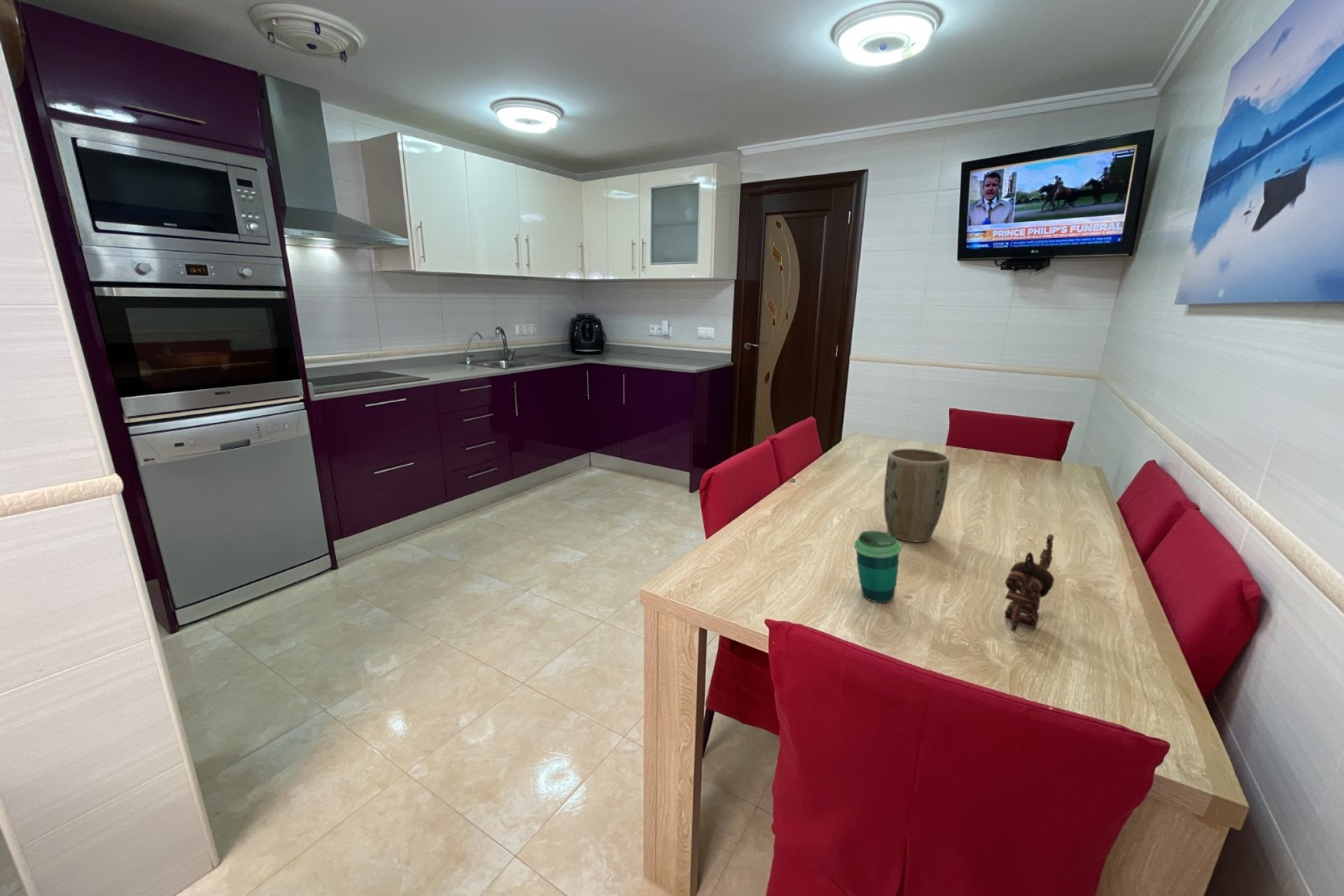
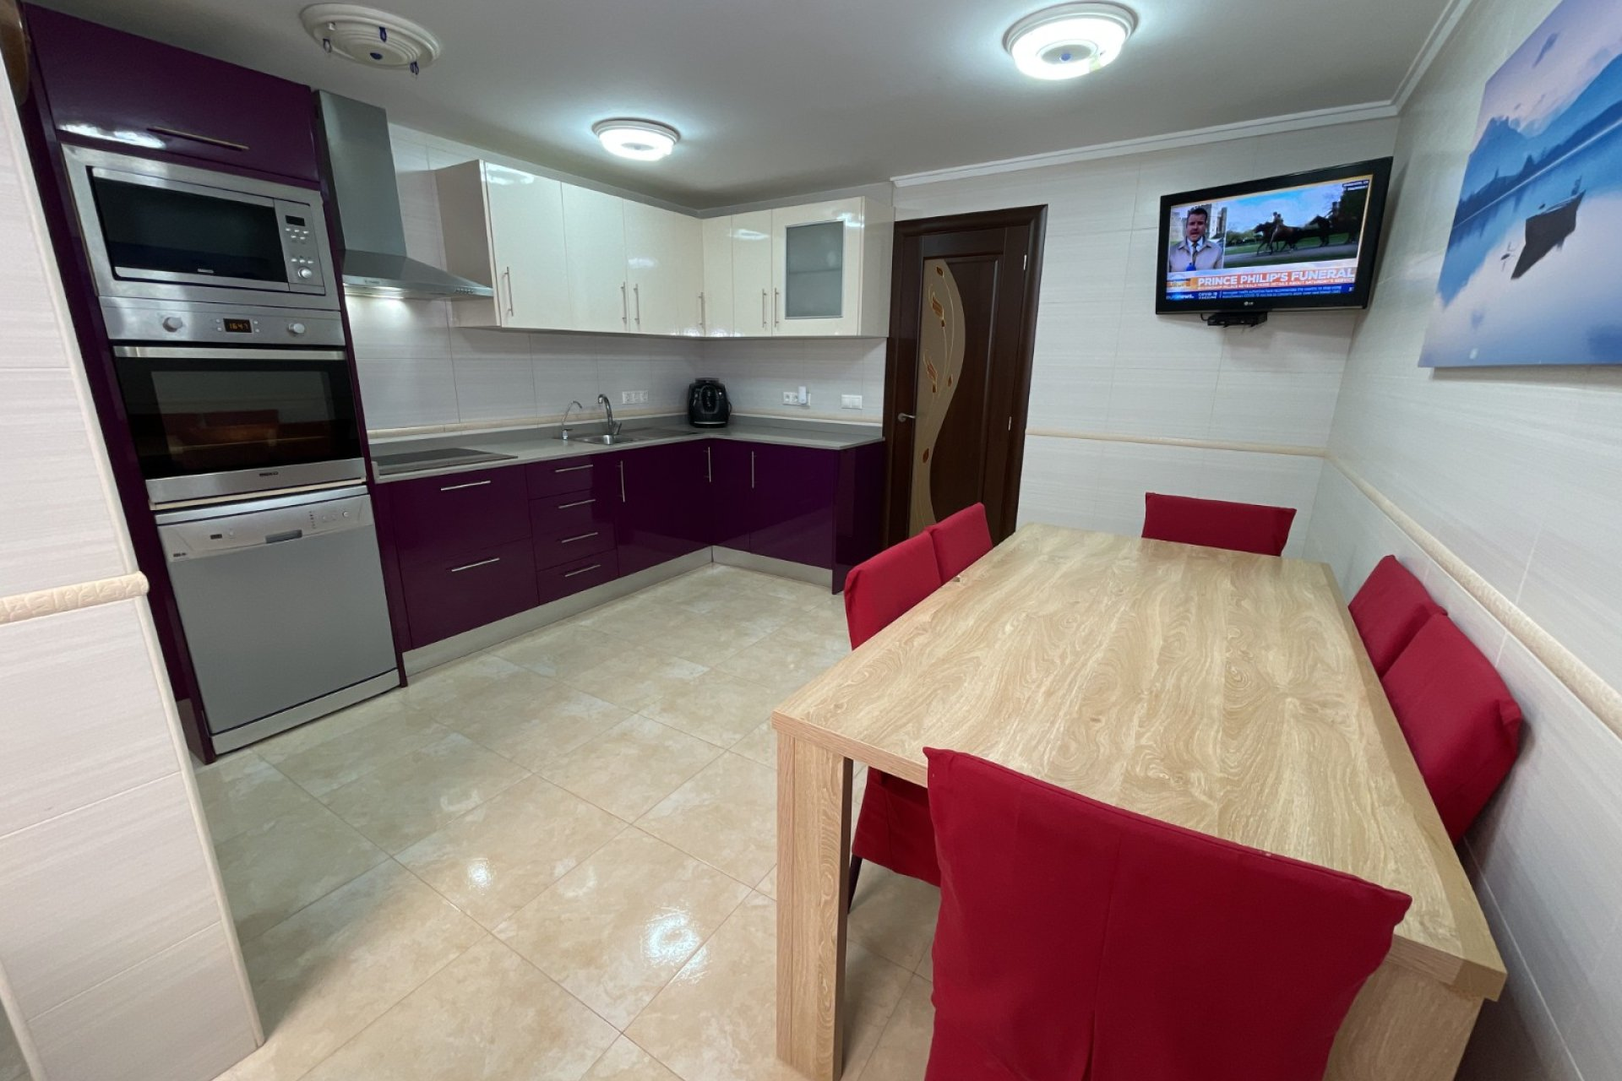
- cup [853,530,902,603]
- plant pot [883,448,951,542]
- teapot [1004,533,1055,633]
